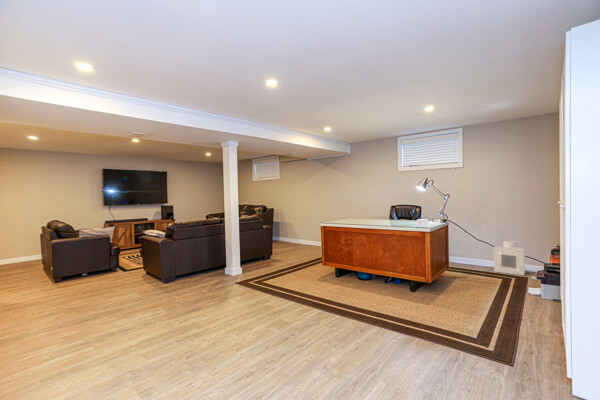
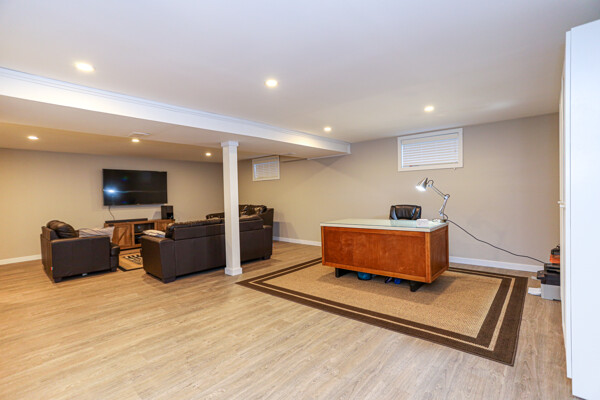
- air purifier [493,239,526,276]
